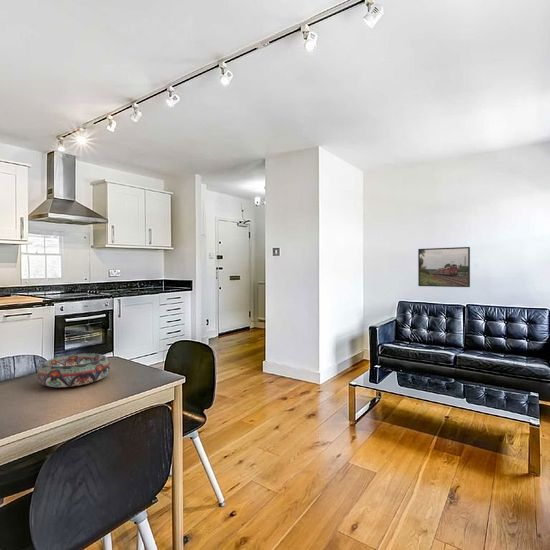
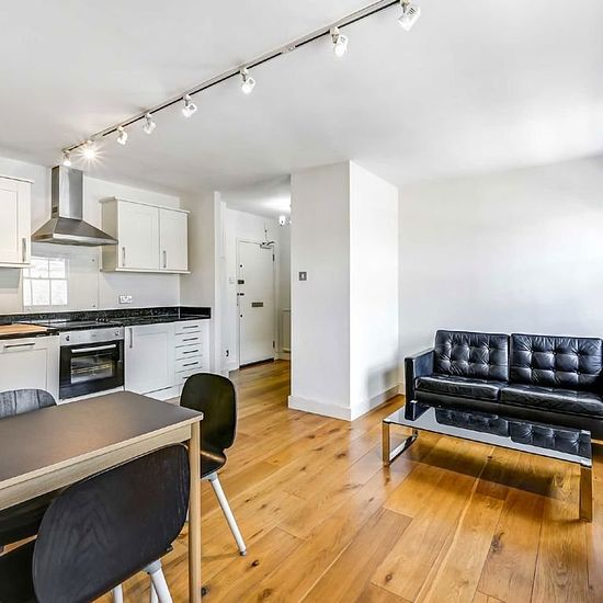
- decorative bowl [36,352,111,388]
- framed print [417,246,471,288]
